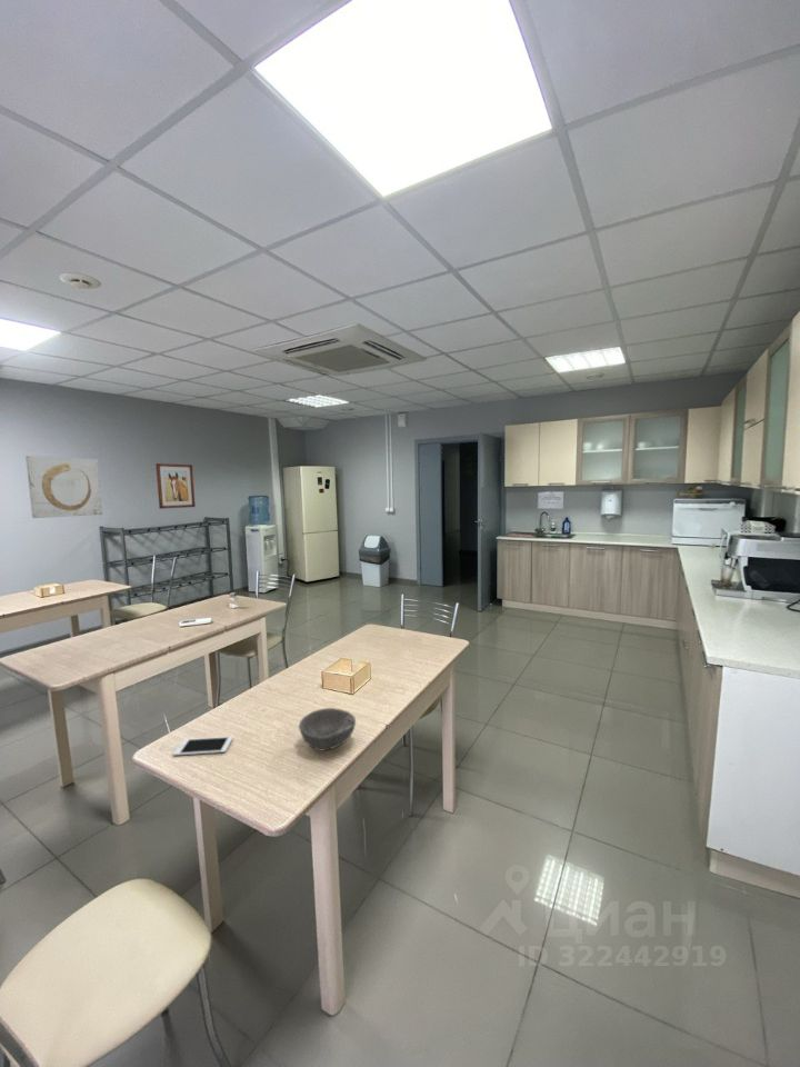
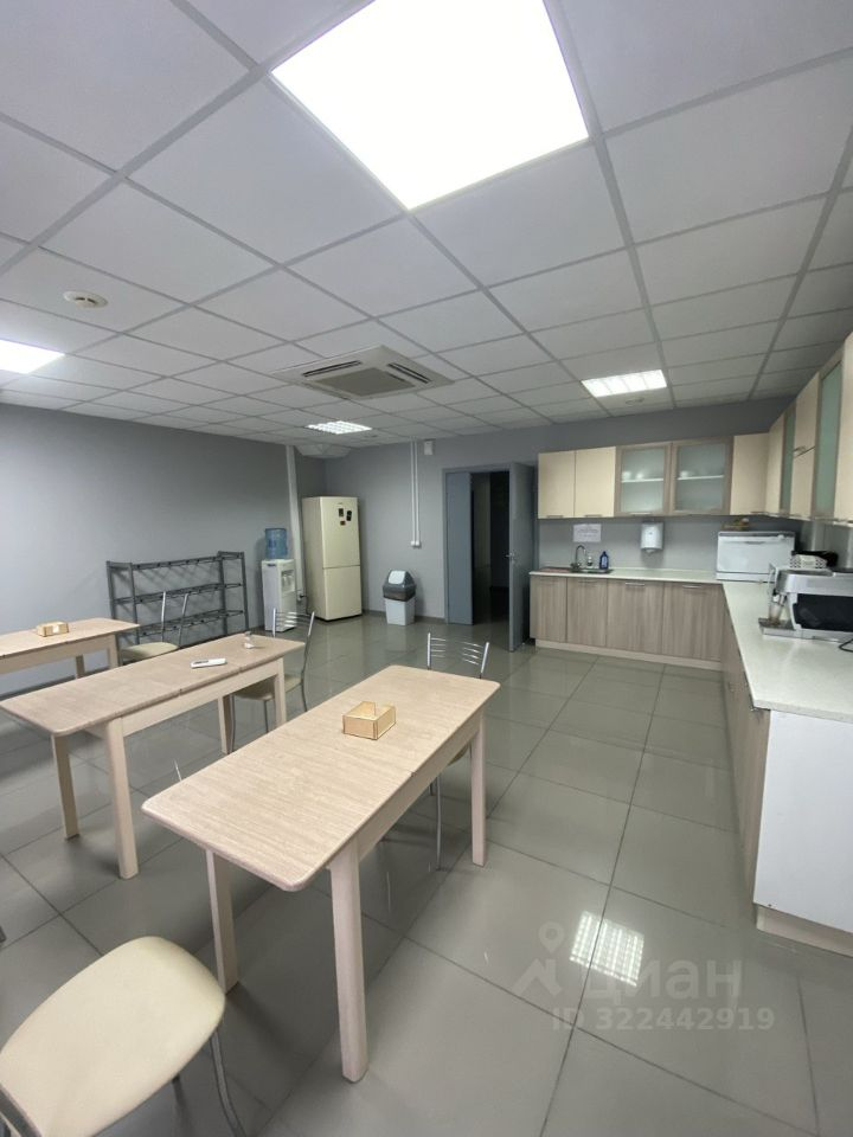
- wall art [24,455,103,519]
- cell phone [172,736,233,757]
- bowl [298,707,357,751]
- wall art [154,462,197,510]
